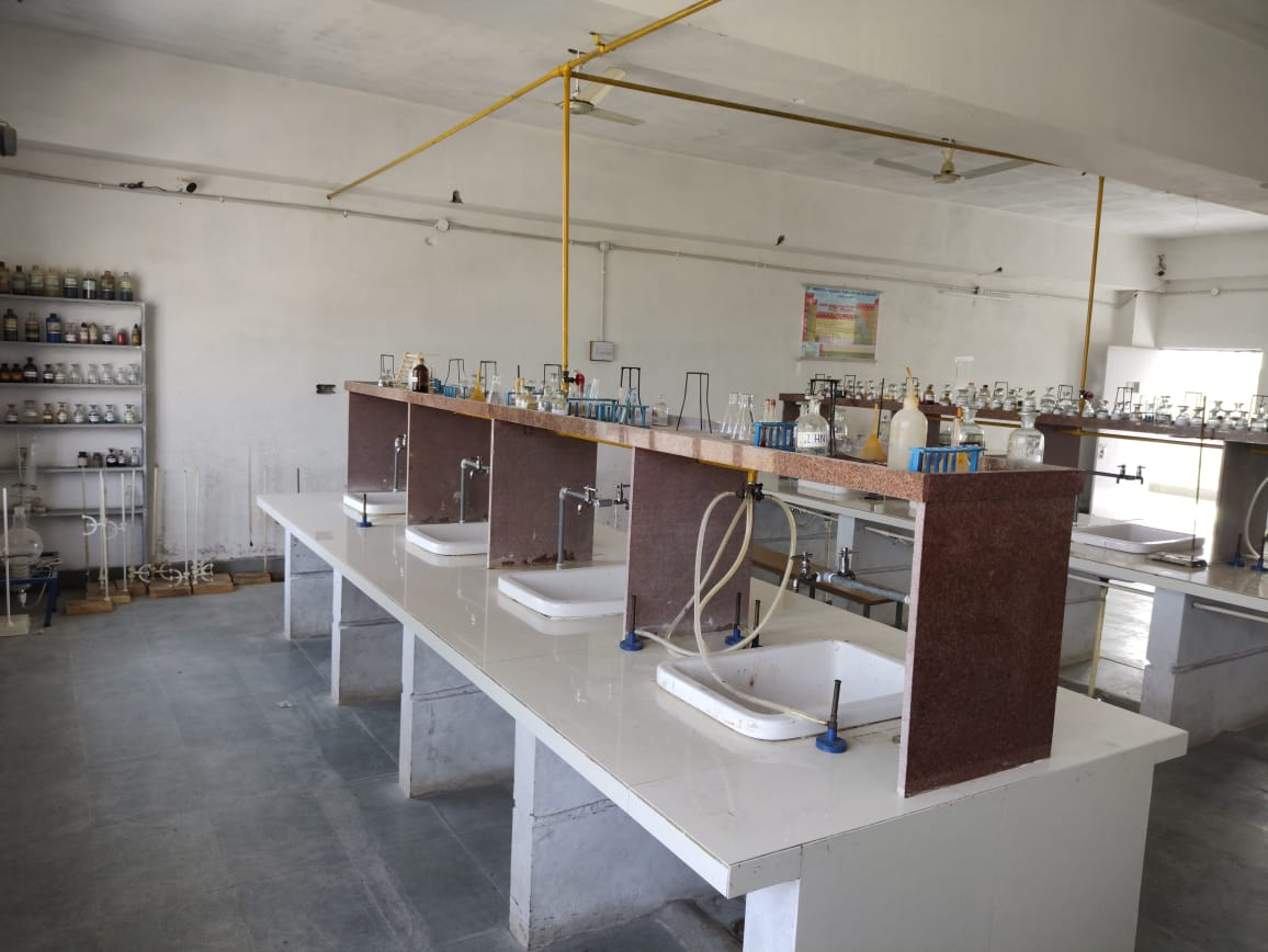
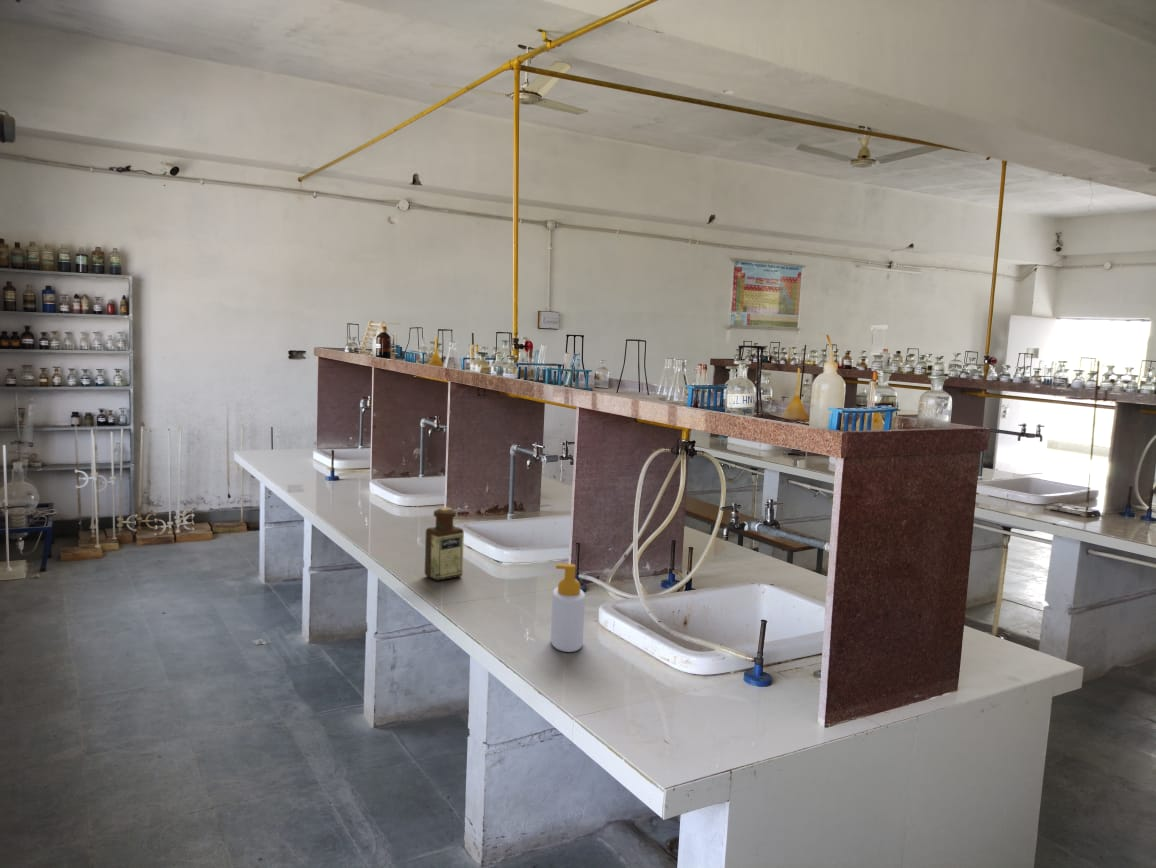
+ bottle [424,506,465,582]
+ soap bottle [550,563,586,653]
